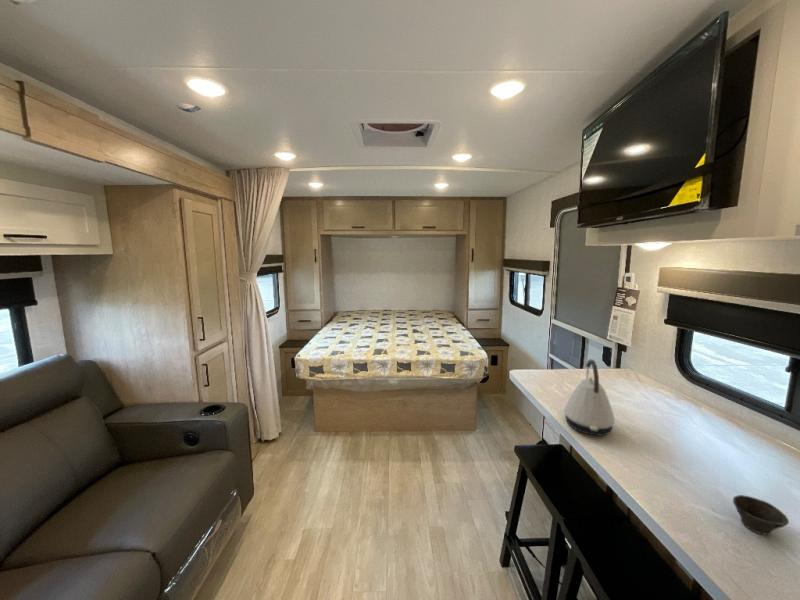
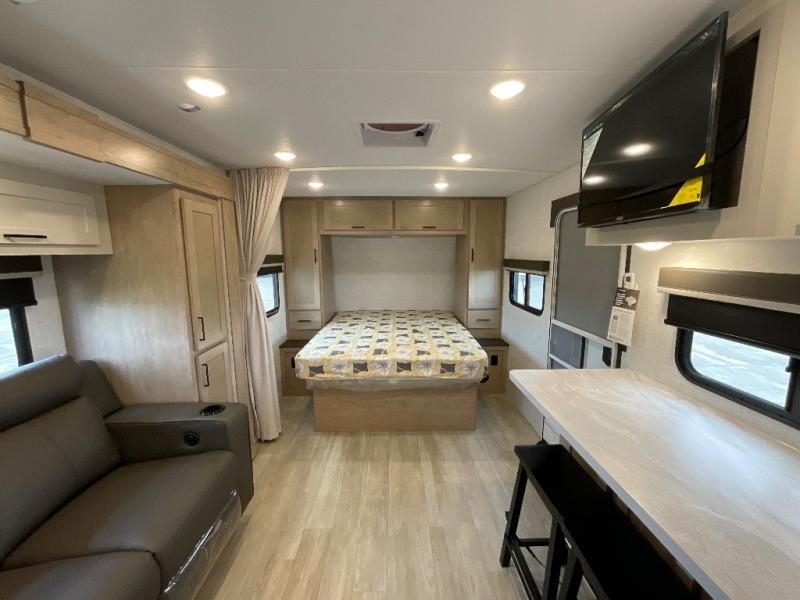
- kettle [563,358,616,436]
- cup [732,494,790,536]
